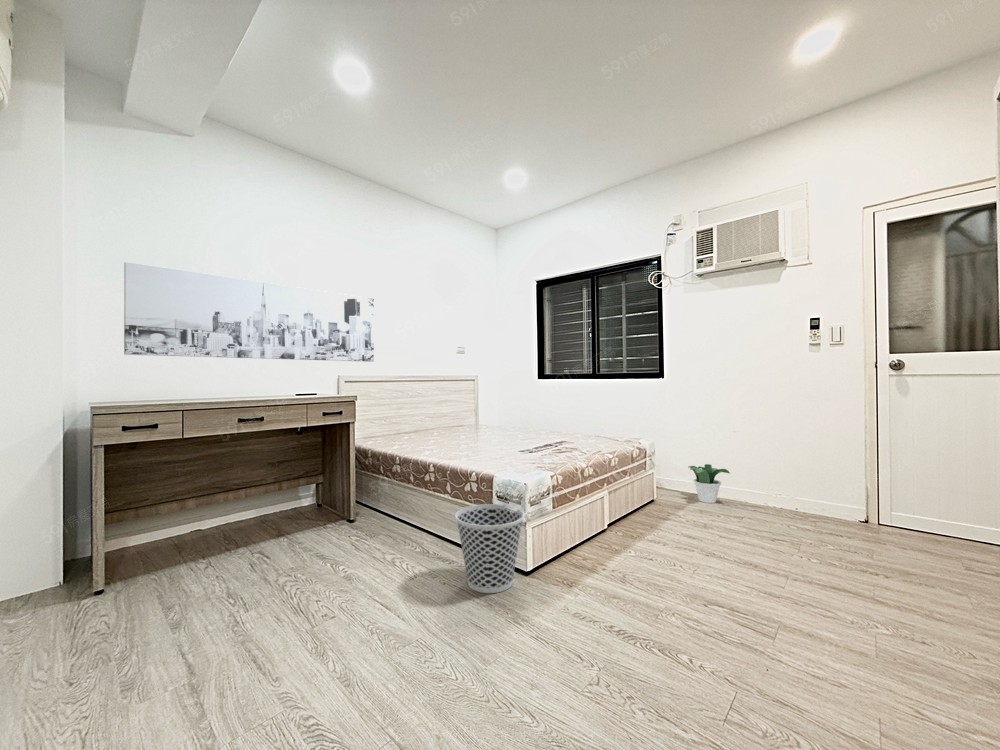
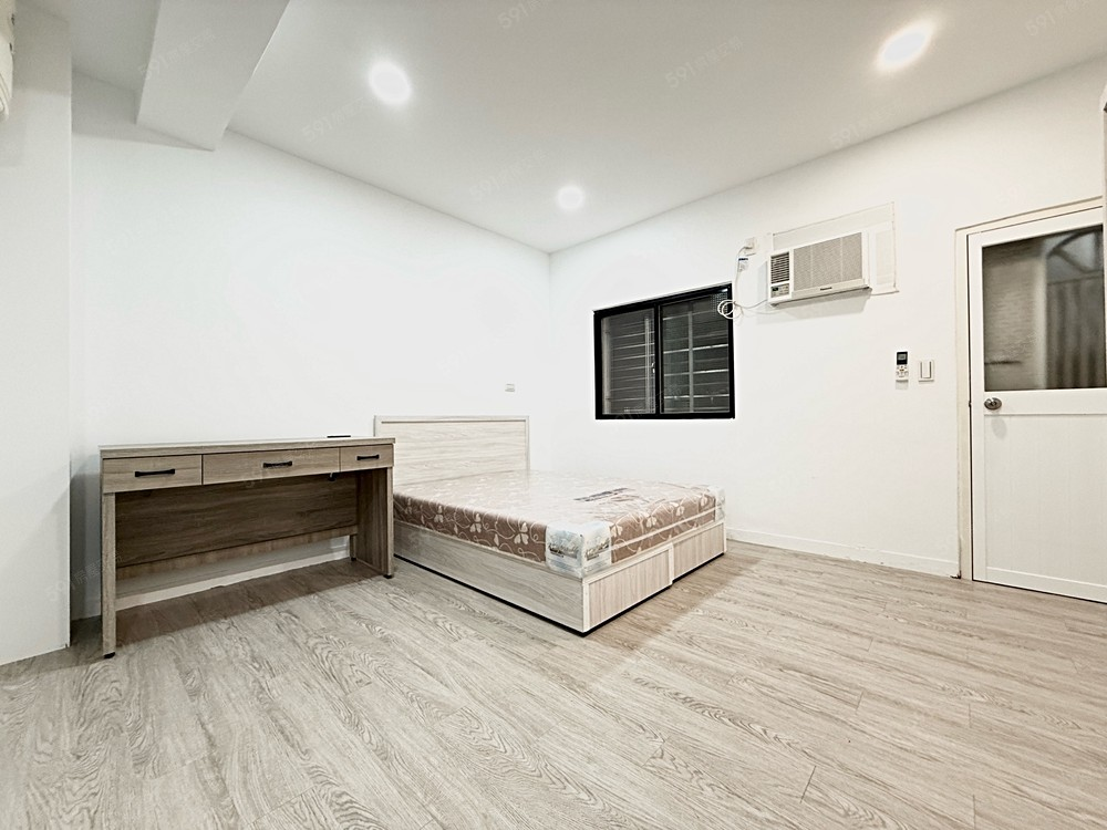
- wall art [123,261,375,363]
- potted plant [688,463,731,504]
- wastebasket [454,503,525,594]
